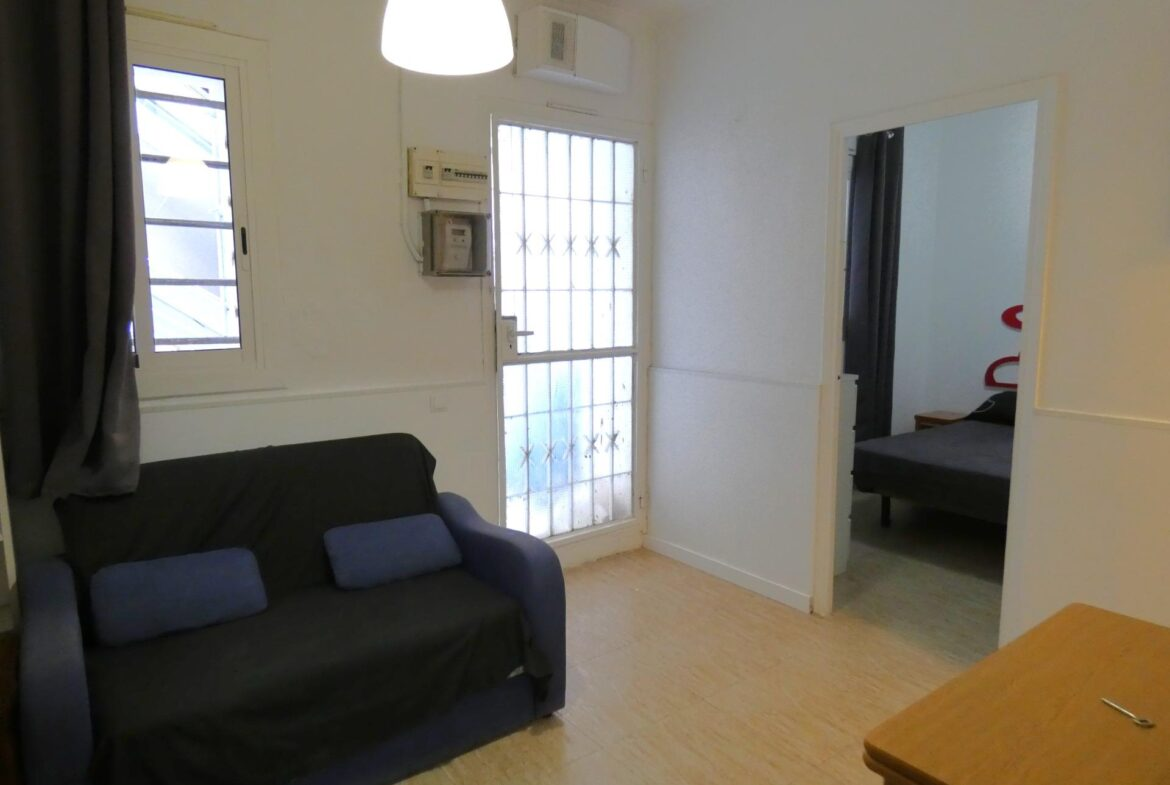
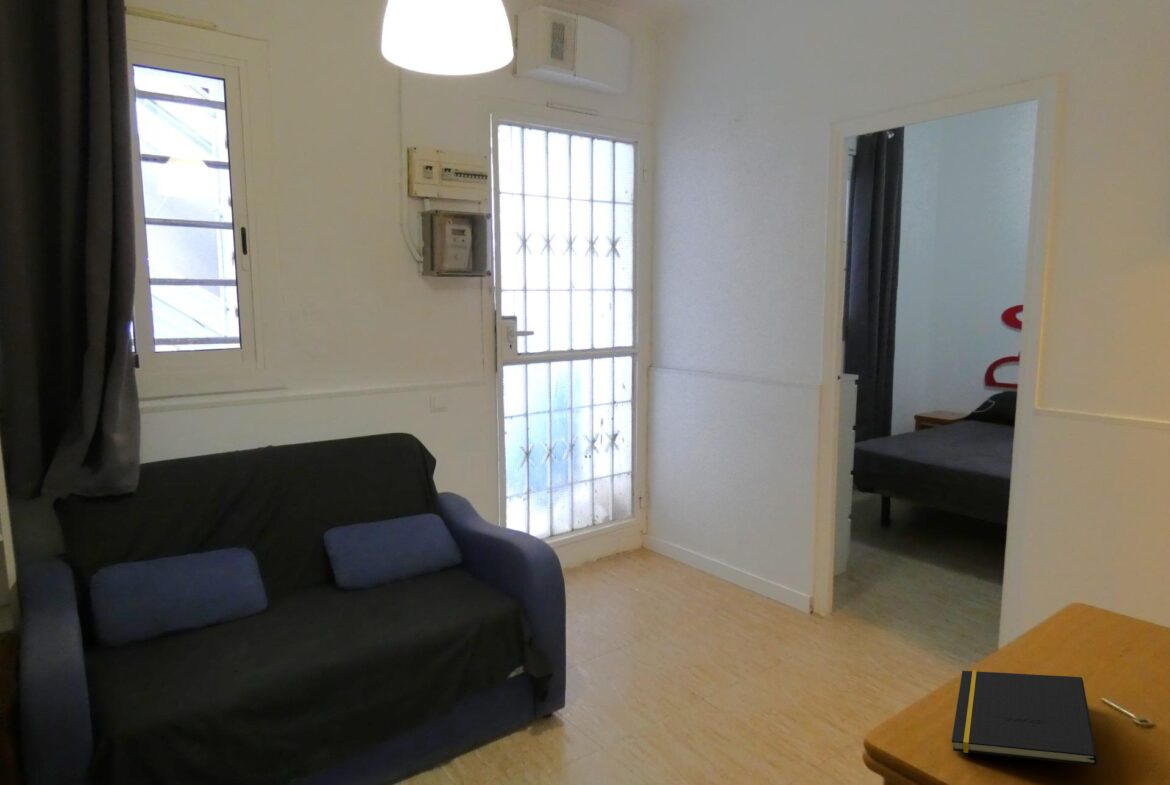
+ notepad [951,670,1098,767]
